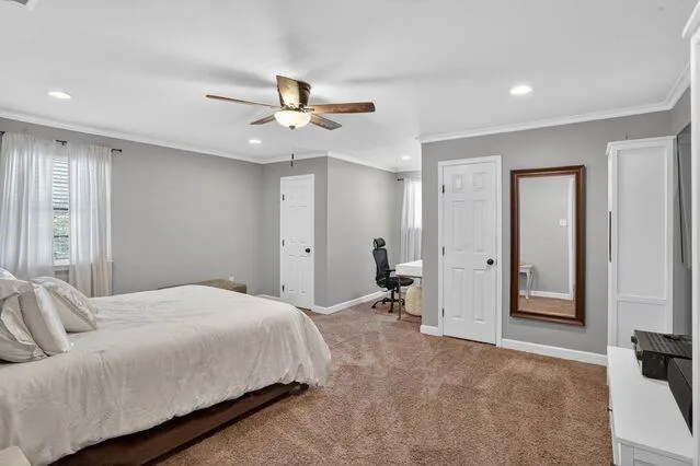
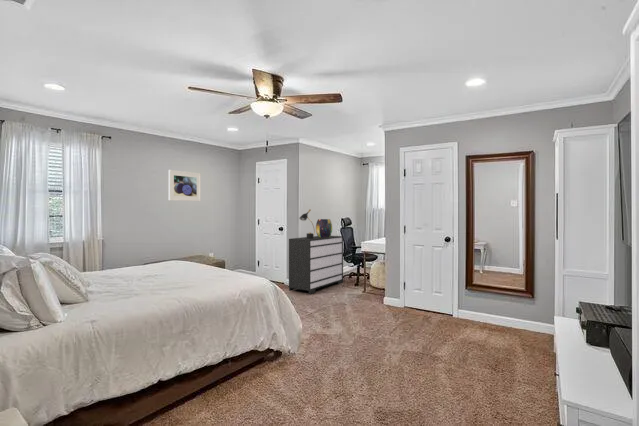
+ lamp [298,208,316,239]
+ decorative urn [315,218,333,237]
+ dresser [288,235,344,295]
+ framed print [168,169,202,202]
